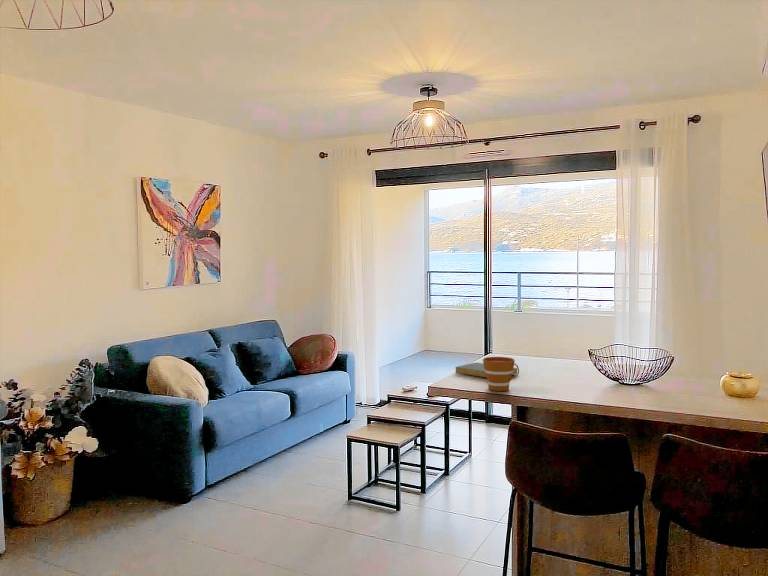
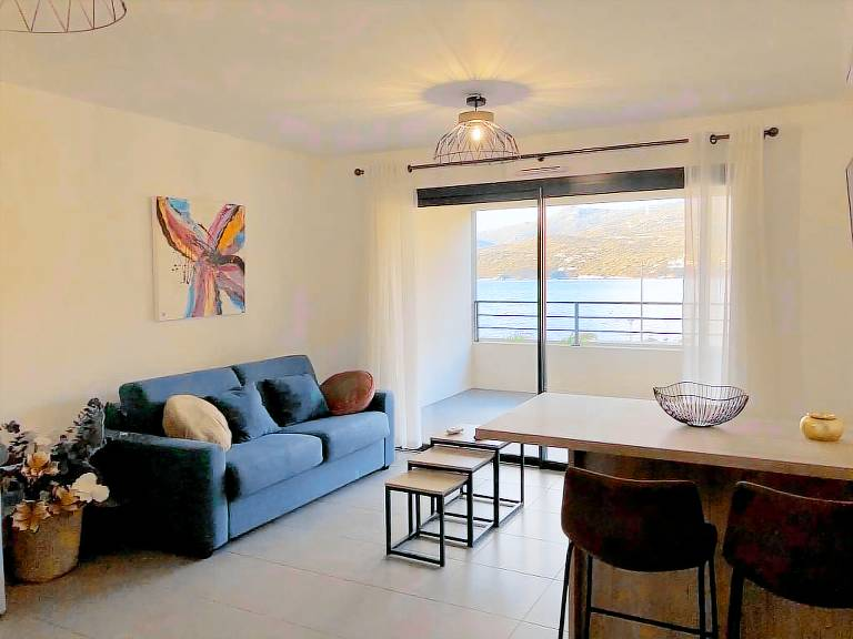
- cup [482,356,520,392]
- book [455,361,518,379]
